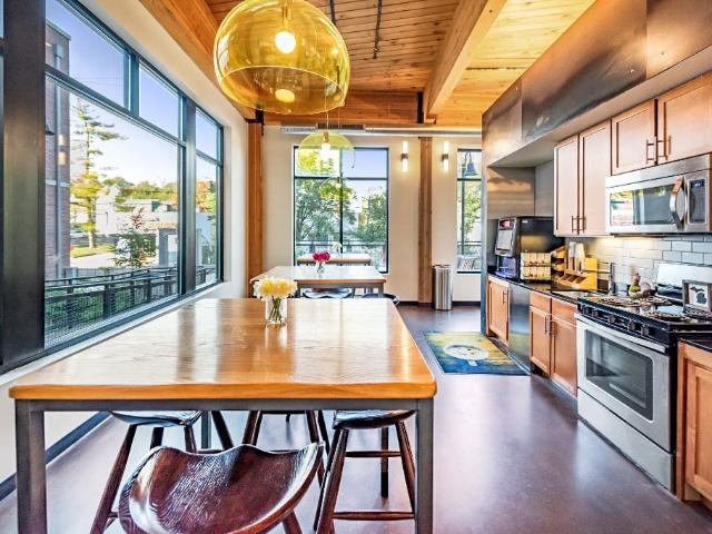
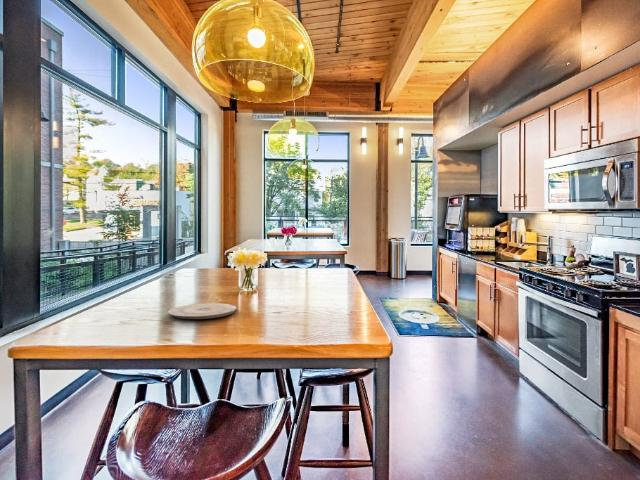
+ plate [167,302,238,320]
